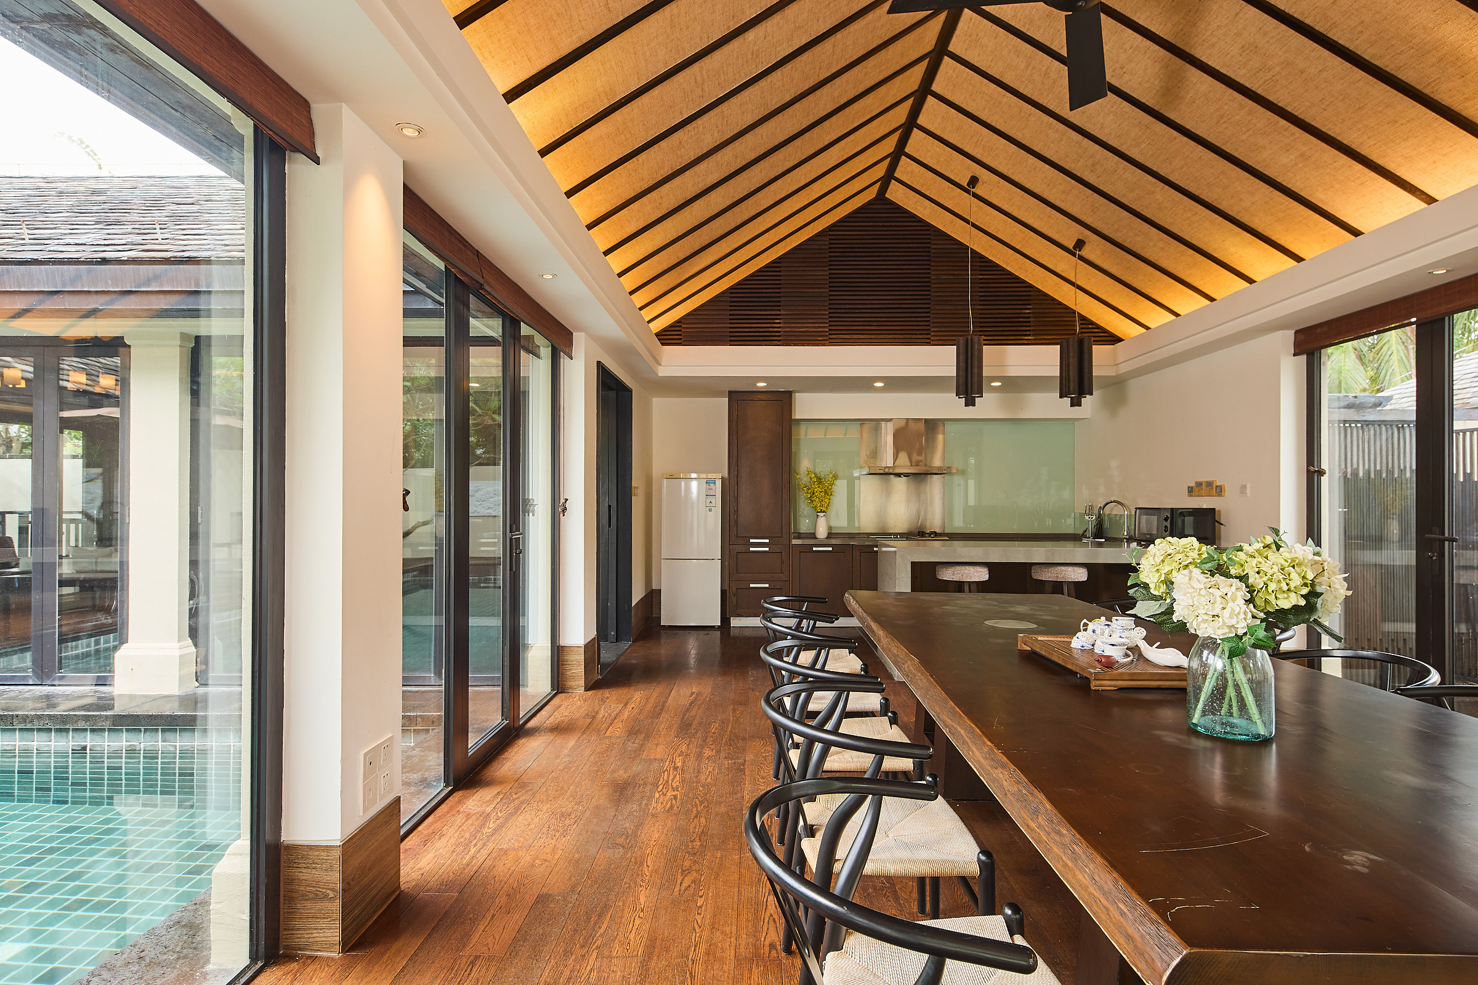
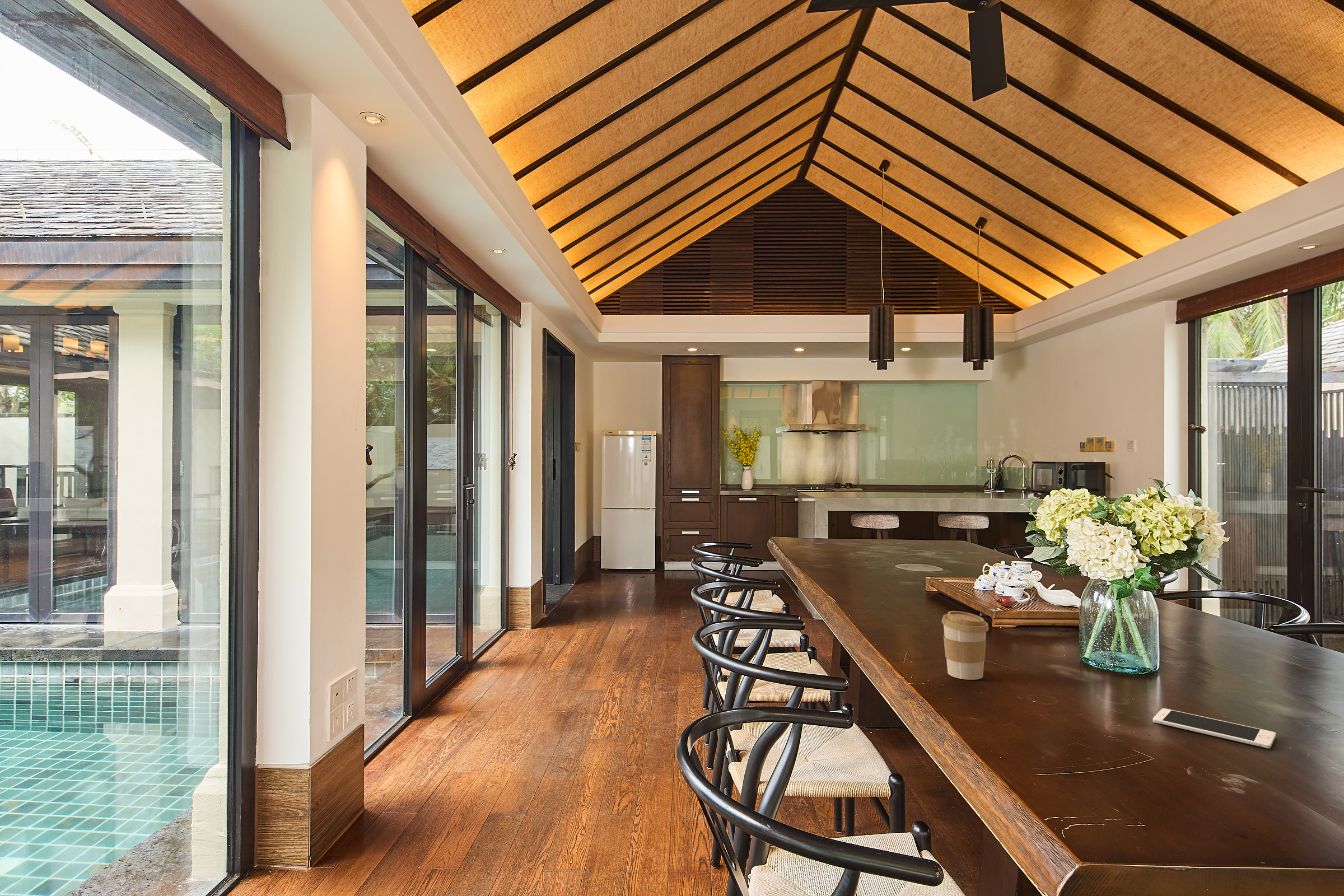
+ coffee cup [941,610,990,680]
+ cell phone [1152,708,1276,749]
